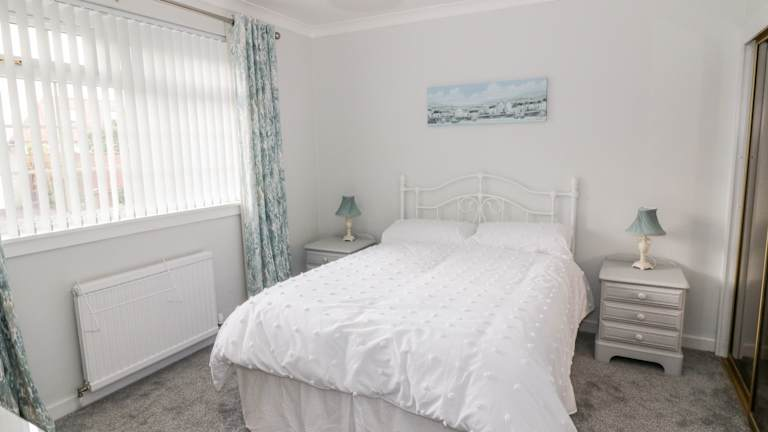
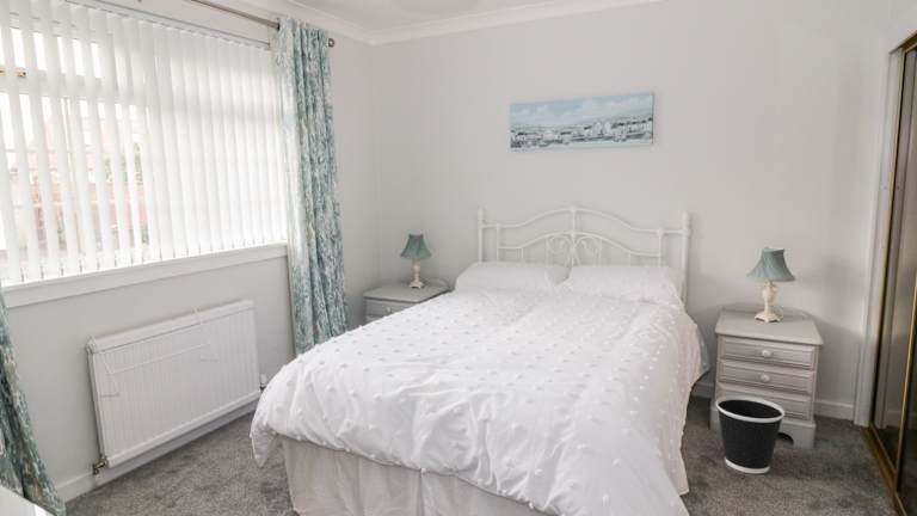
+ wastebasket [715,394,786,474]
